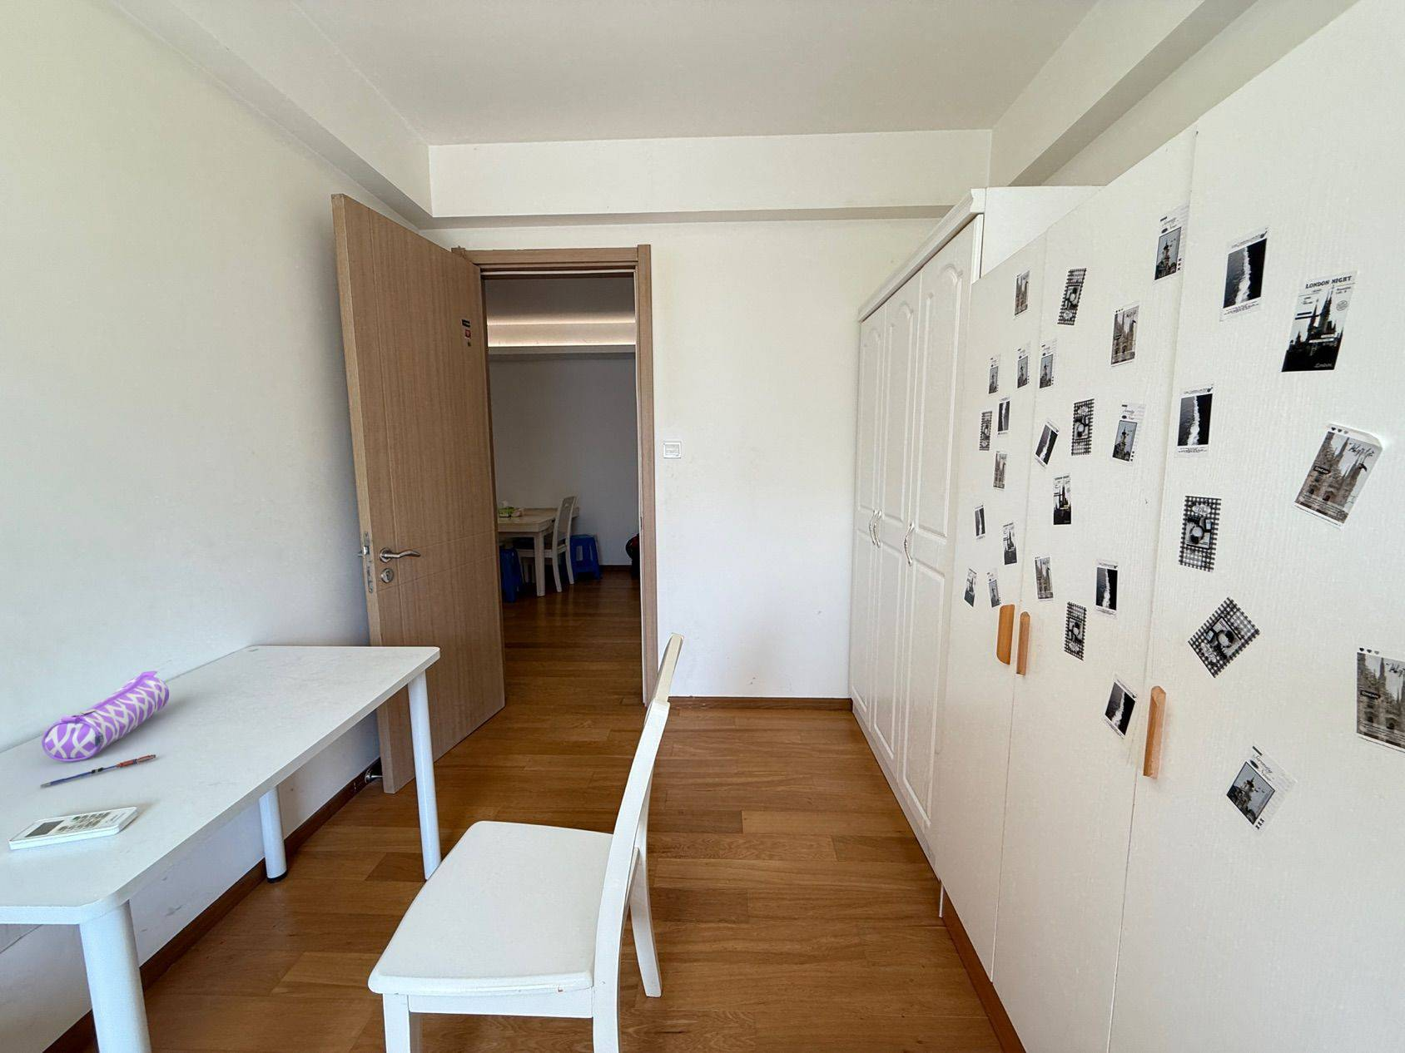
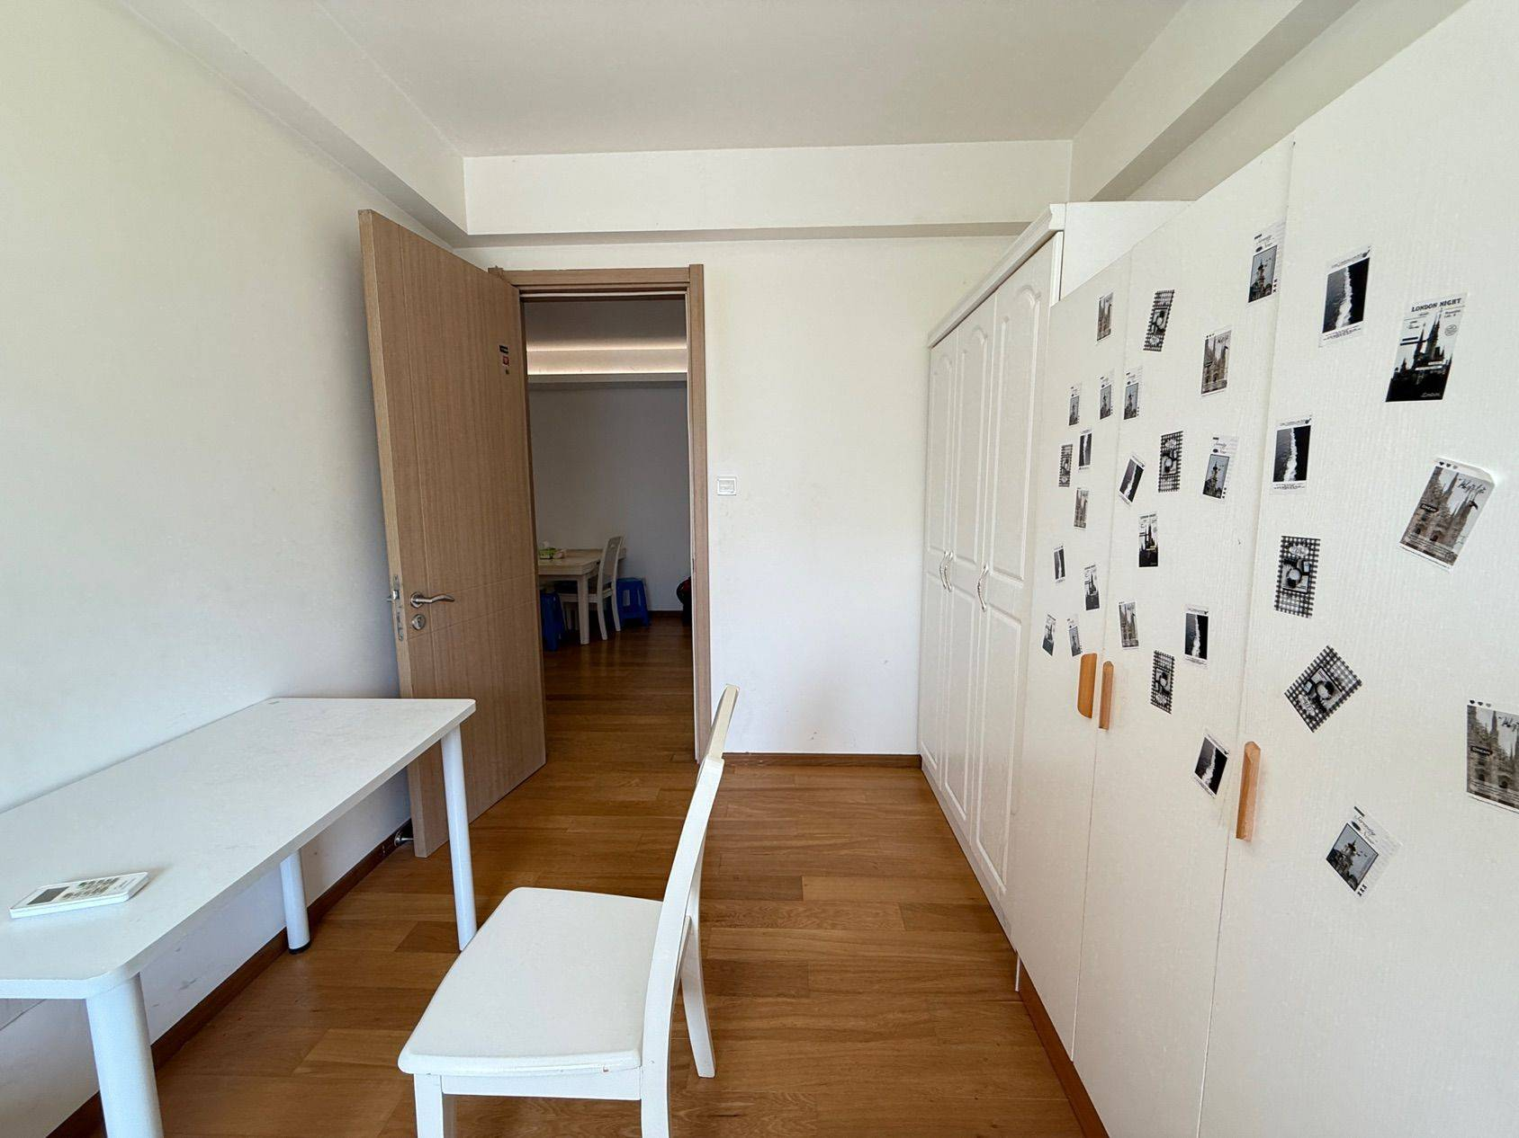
- pencil case [41,670,169,763]
- pen [40,753,156,789]
